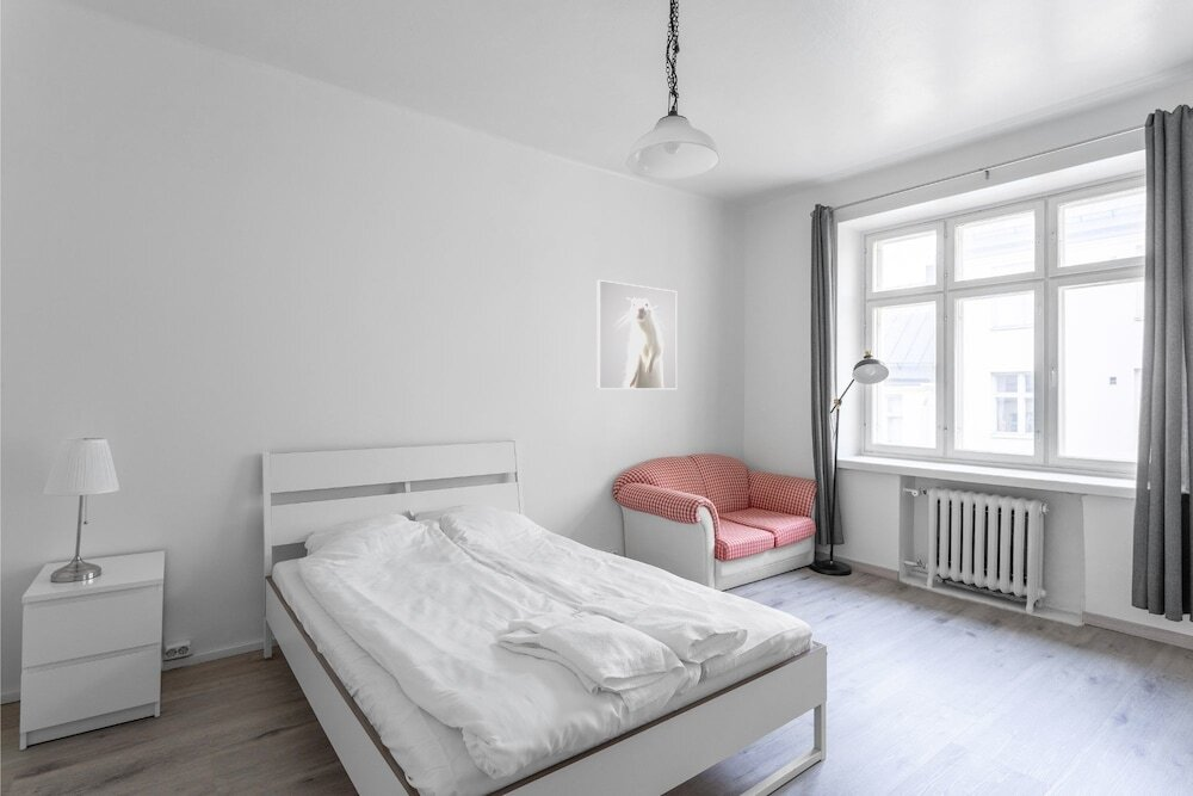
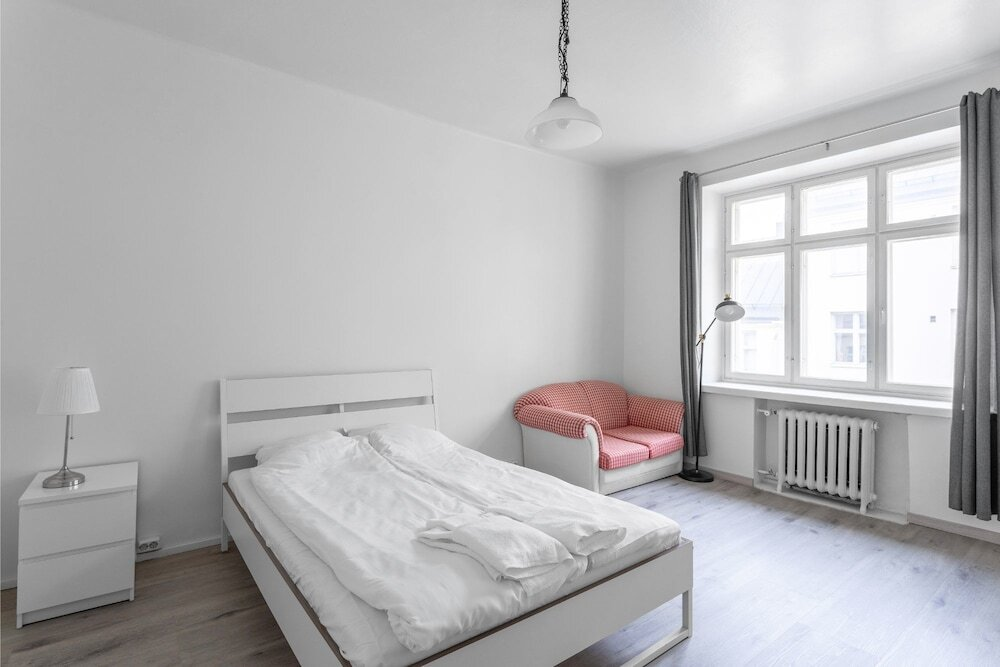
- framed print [595,279,678,390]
